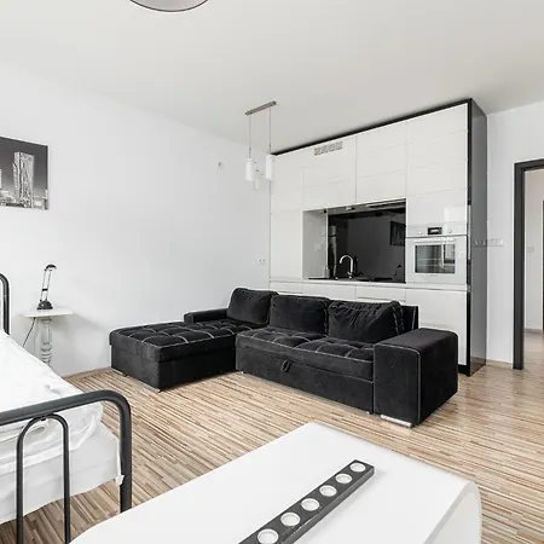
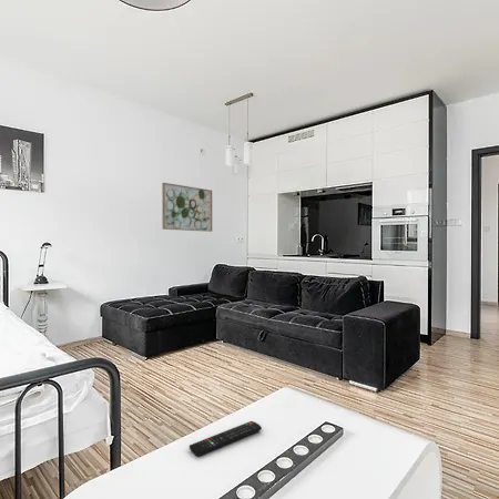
+ remote control [189,420,263,457]
+ wall art [161,182,213,233]
